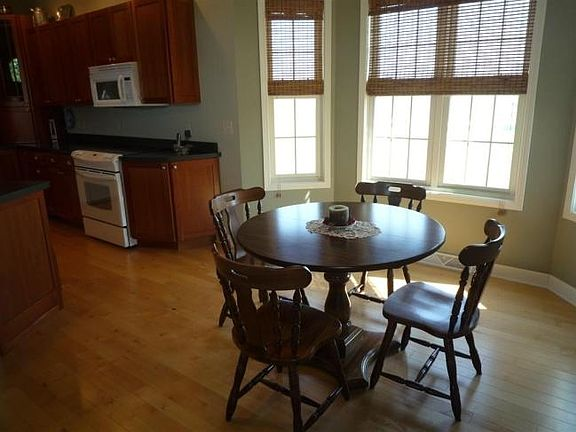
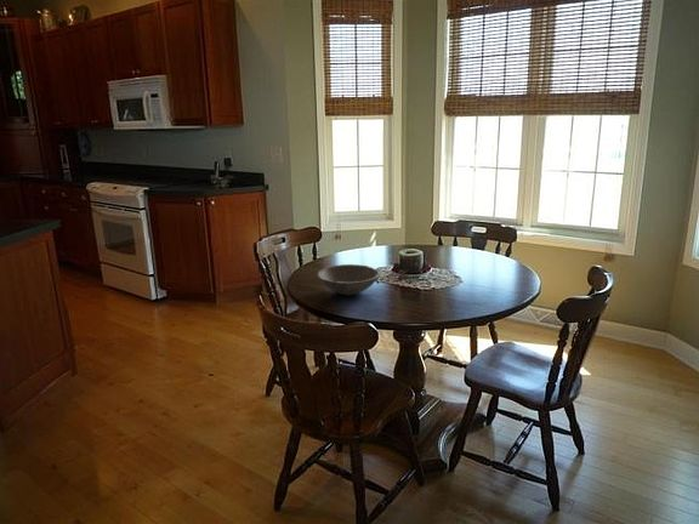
+ bowl [316,263,381,297]
